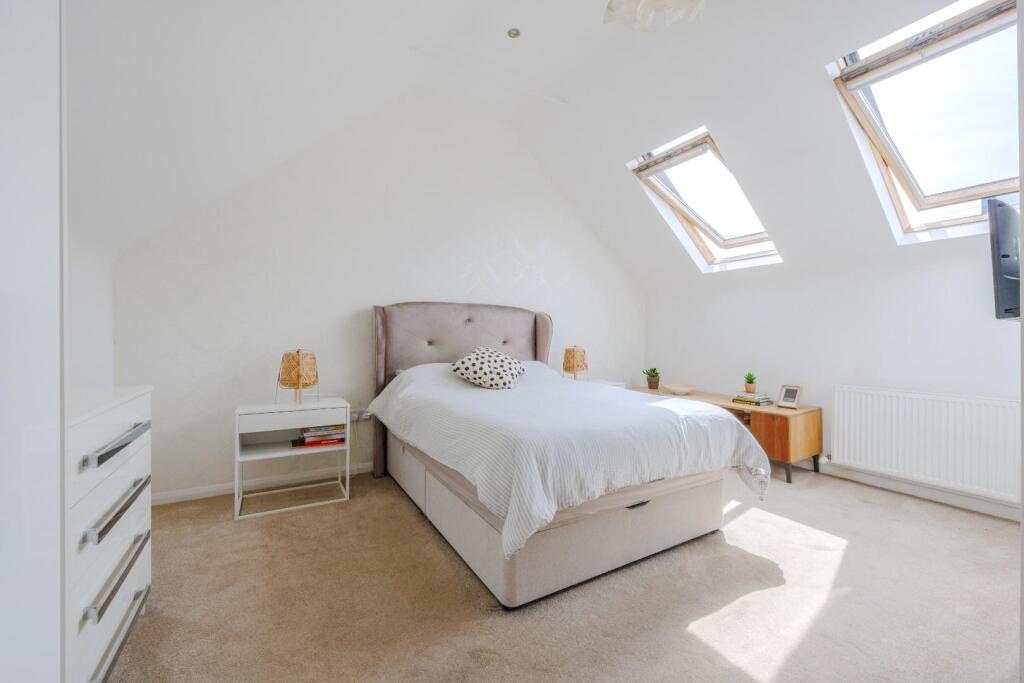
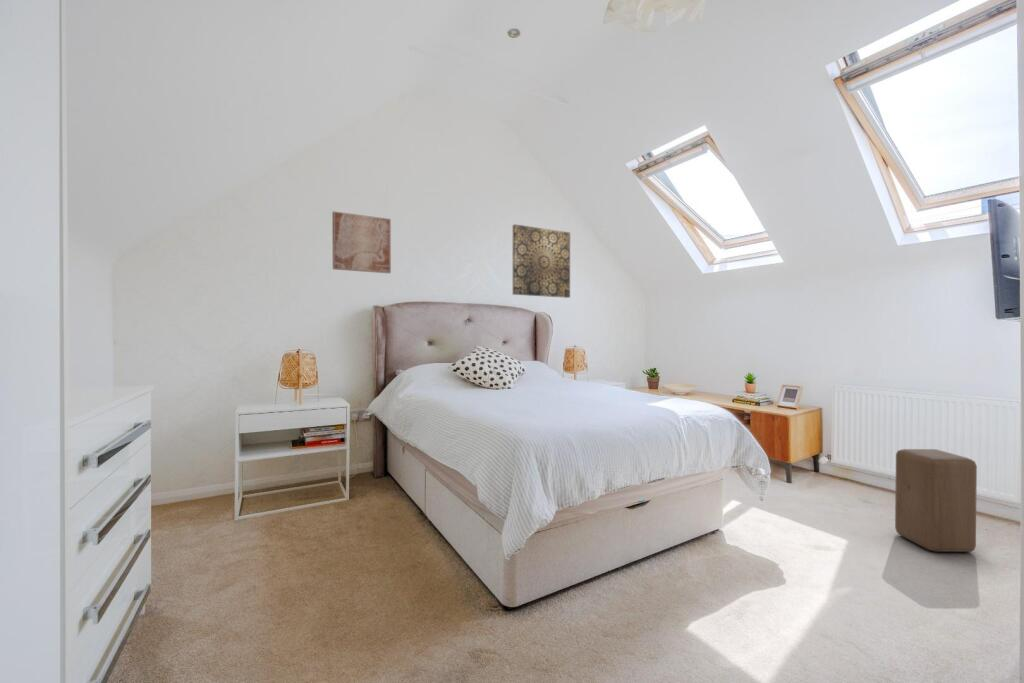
+ wall art [331,210,392,274]
+ wall art [512,223,571,299]
+ stool [894,448,978,553]
